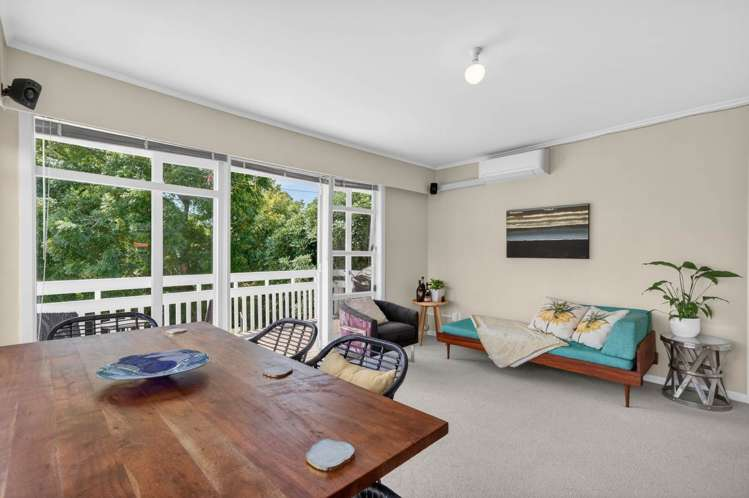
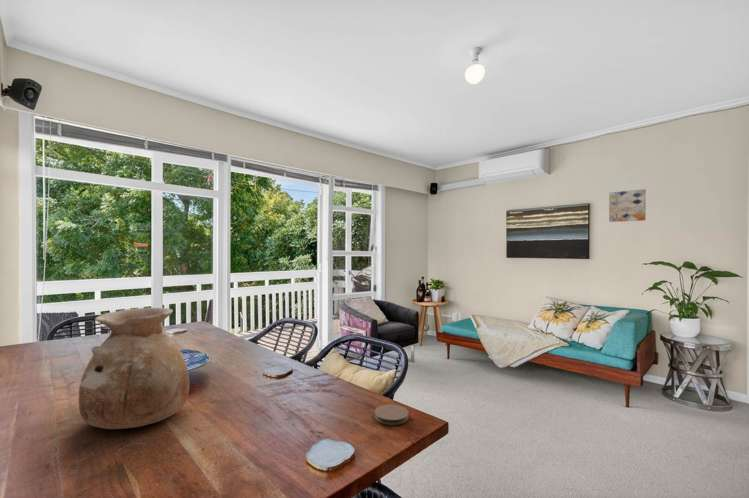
+ vase [78,307,190,430]
+ coaster [373,403,410,426]
+ wall art [608,188,647,223]
